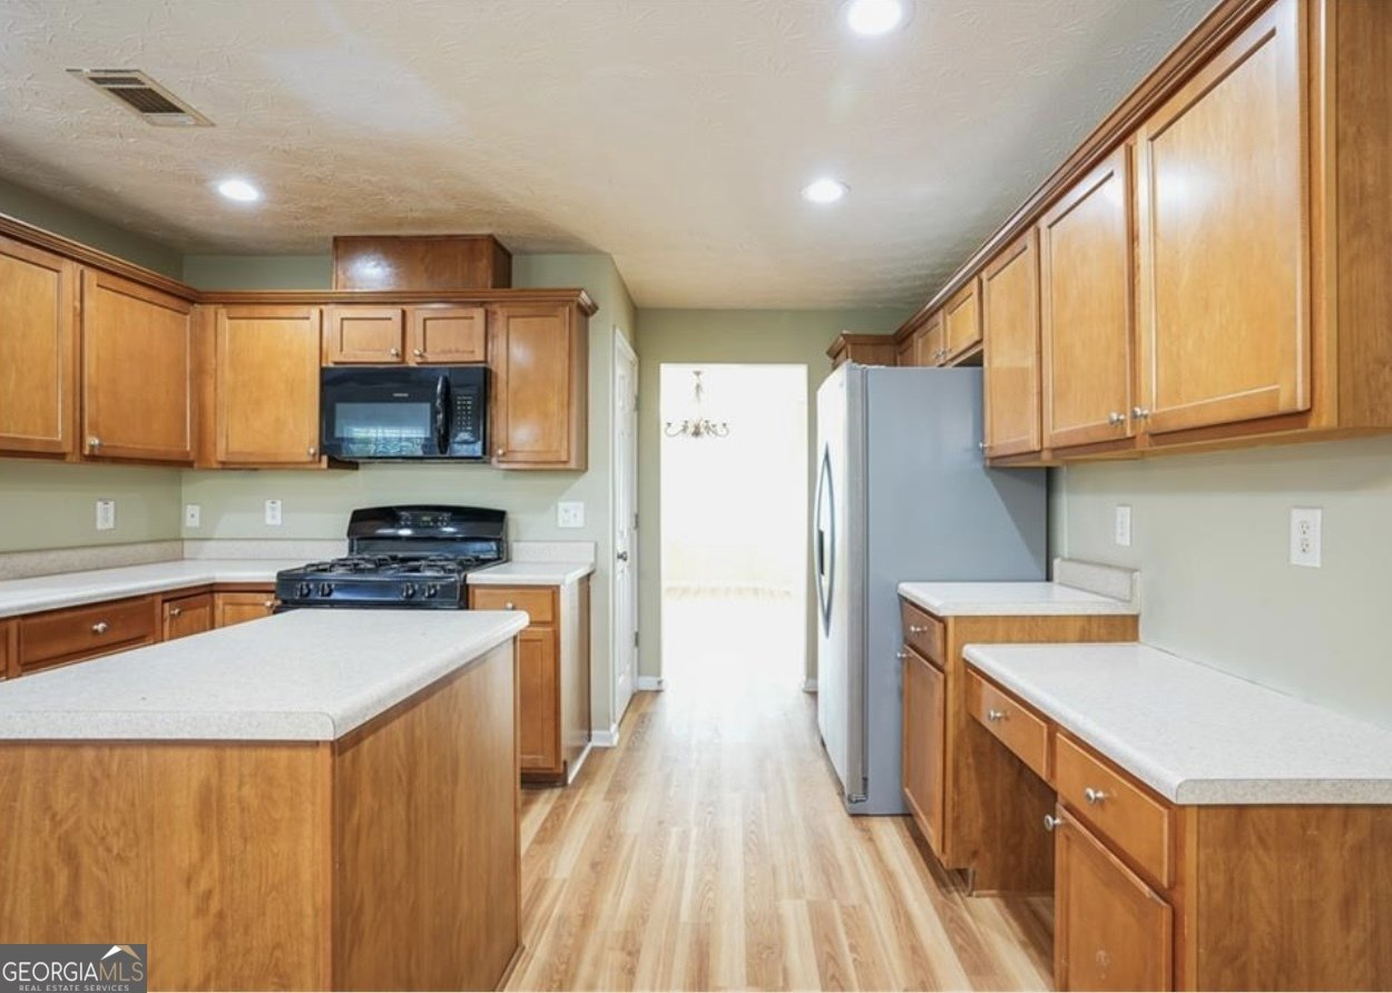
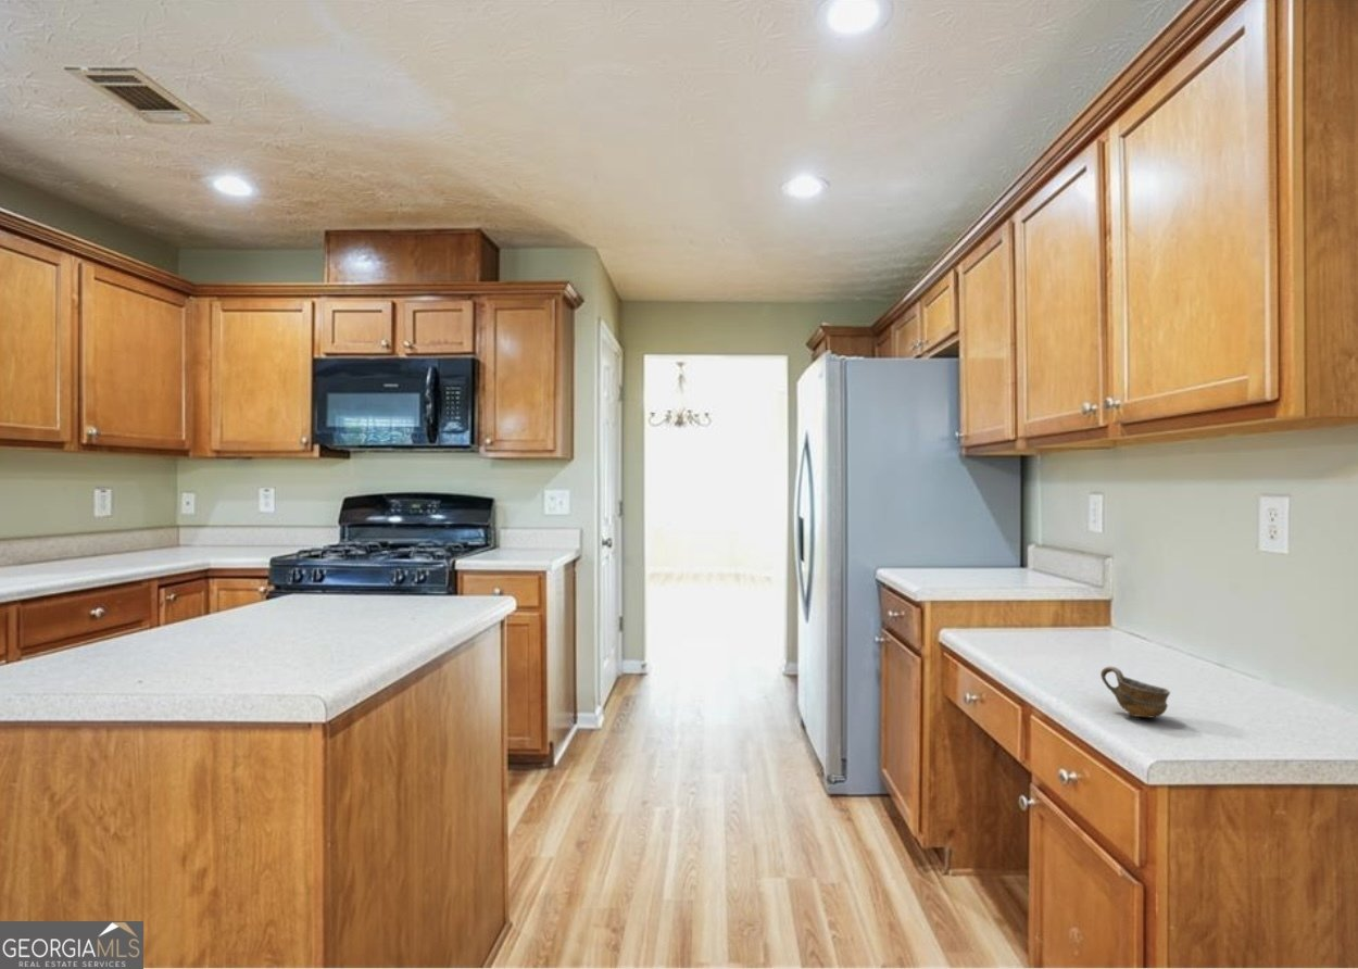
+ cup [1099,666,1171,719]
